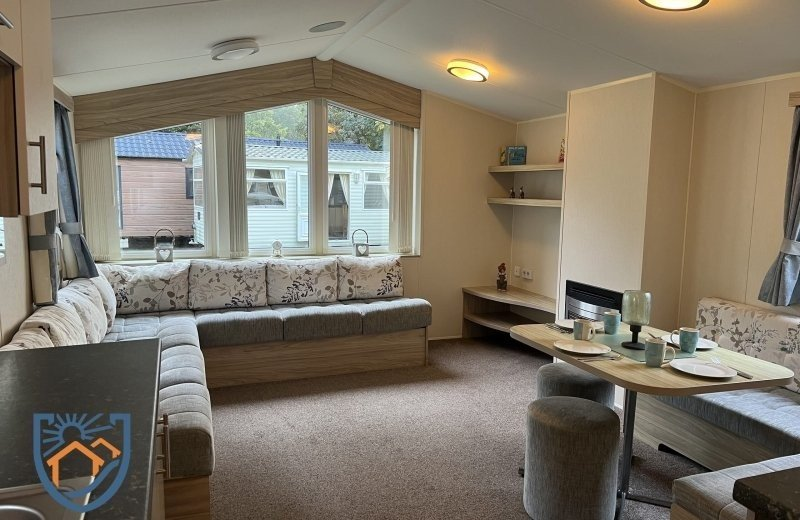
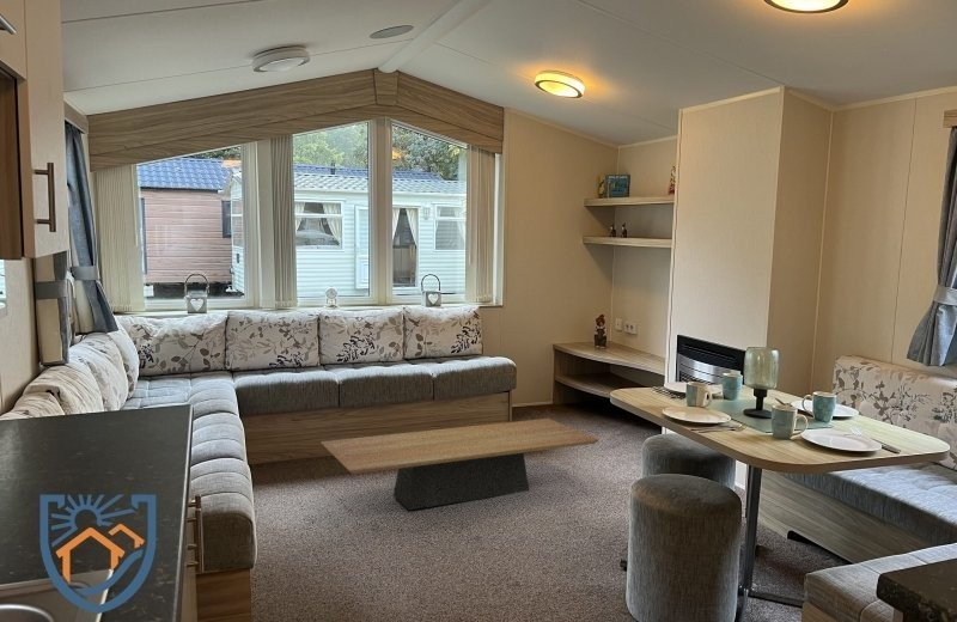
+ coffee table [319,417,601,511]
